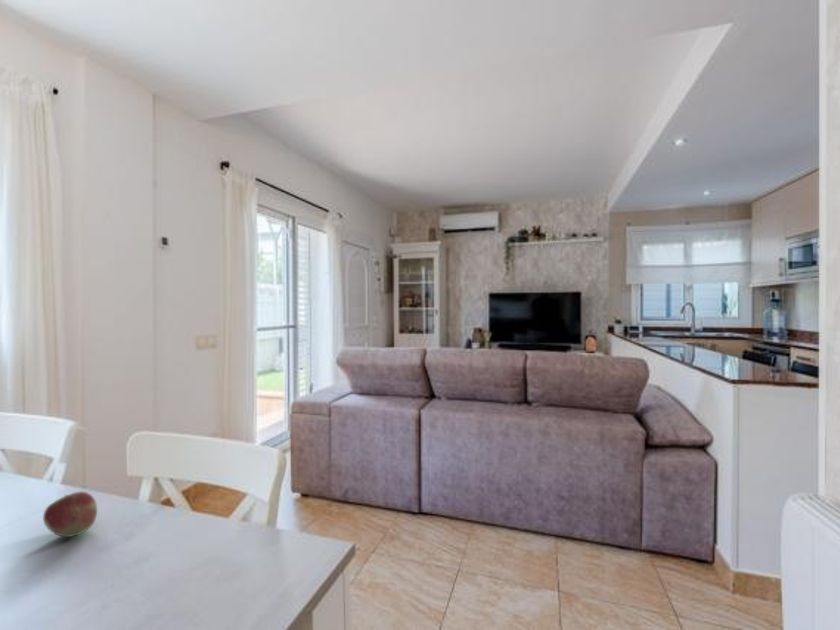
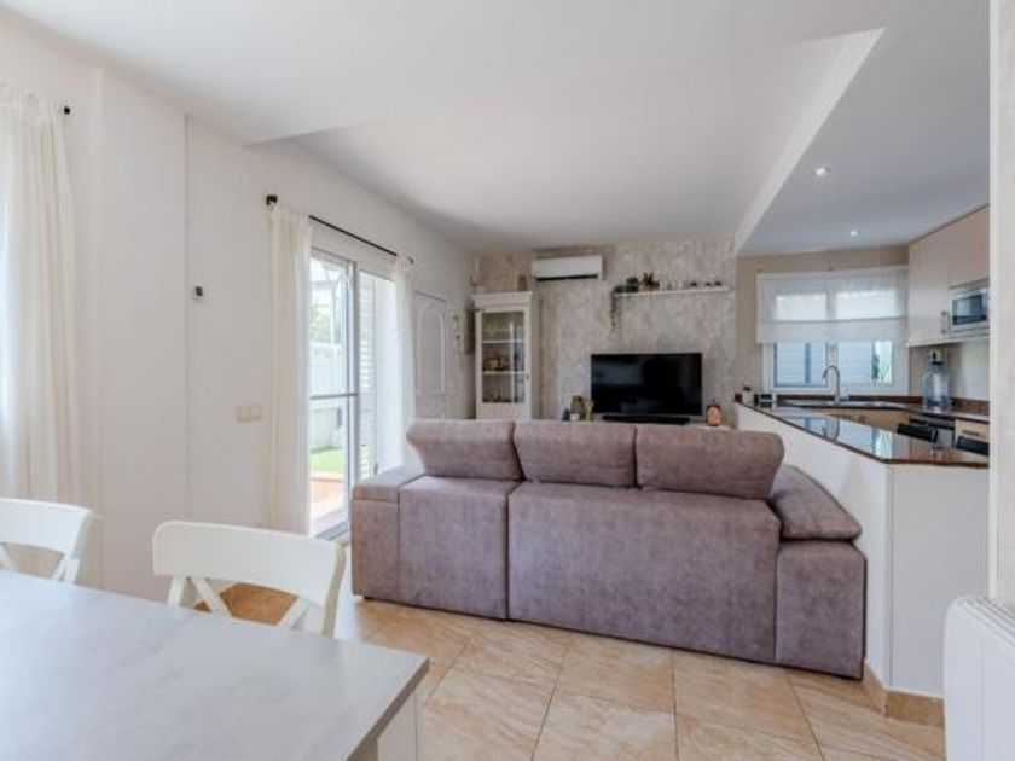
- fruit [42,491,98,538]
